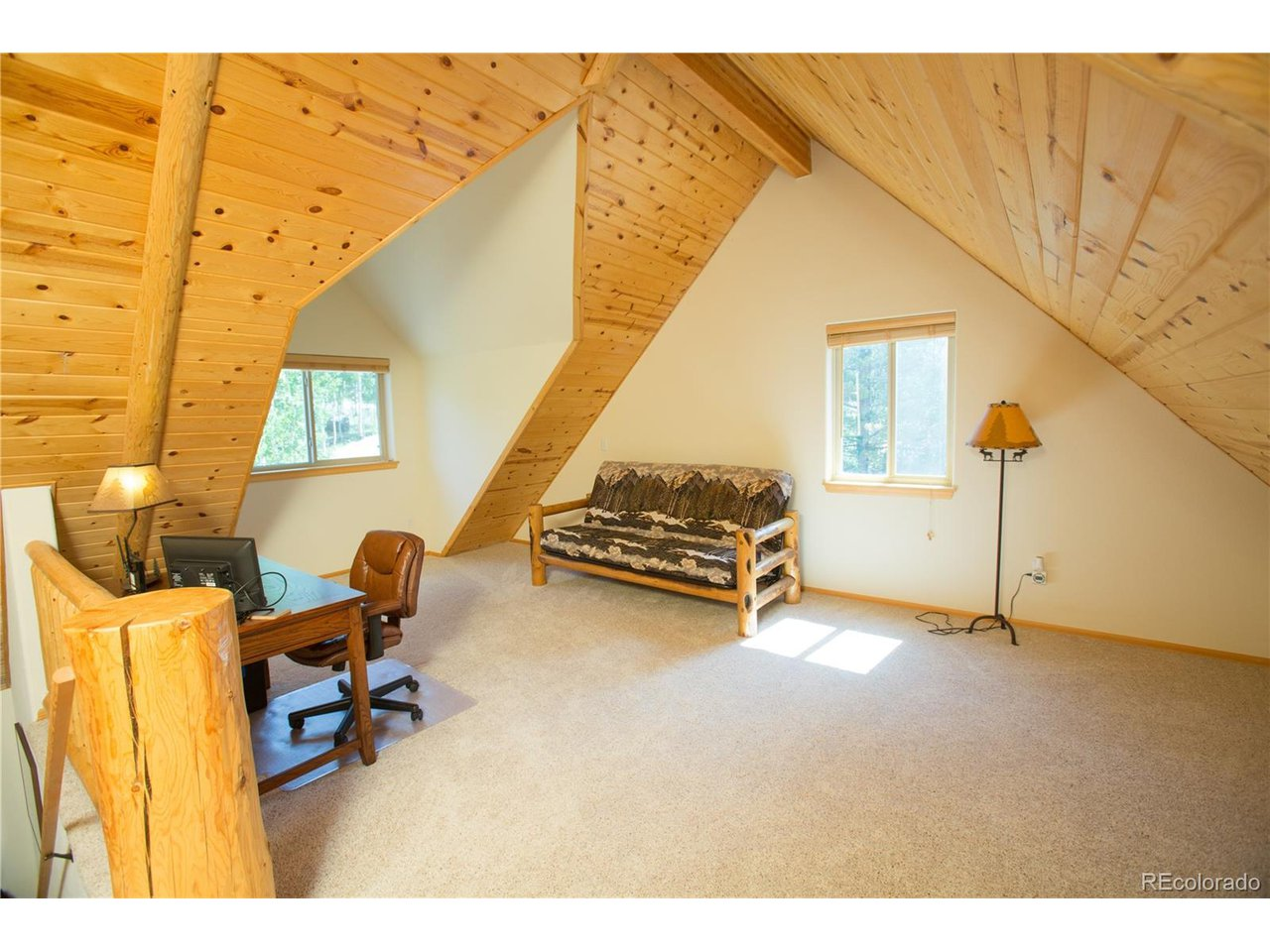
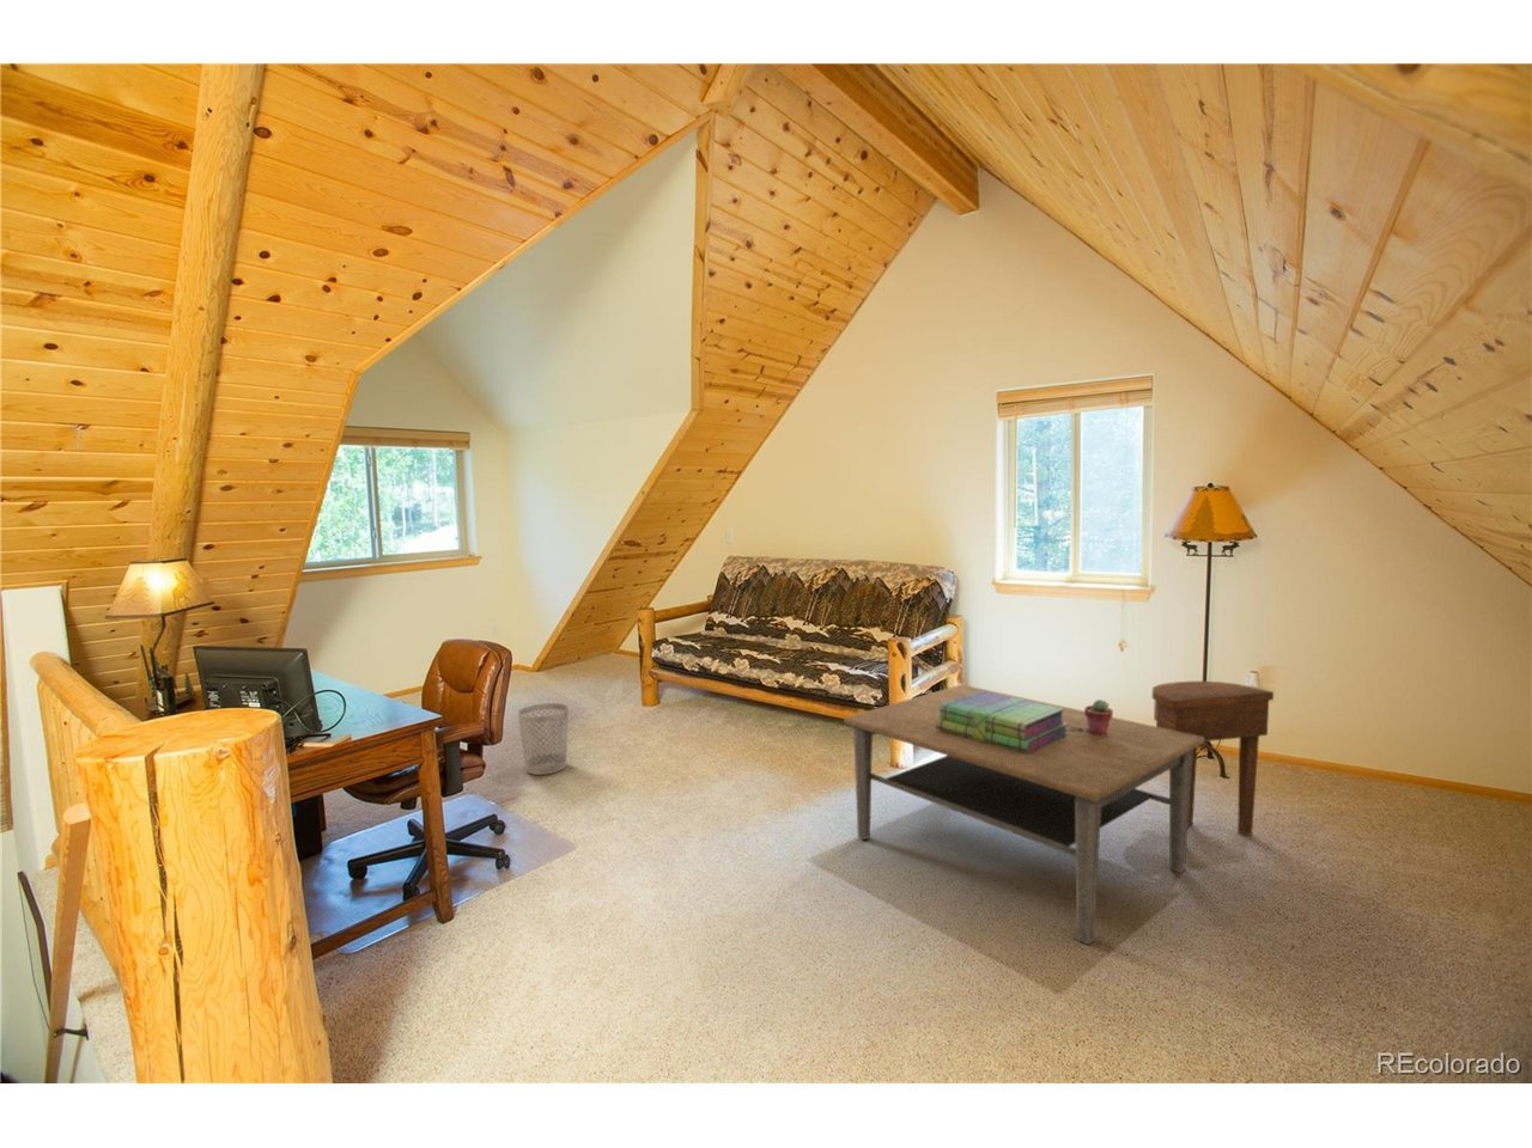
+ stack of books [936,691,1068,754]
+ side table [1151,680,1275,837]
+ potted succulent [1083,698,1115,736]
+ wastebasket [518,702,569,777]
+ coffee table [843,683,1205,945]
